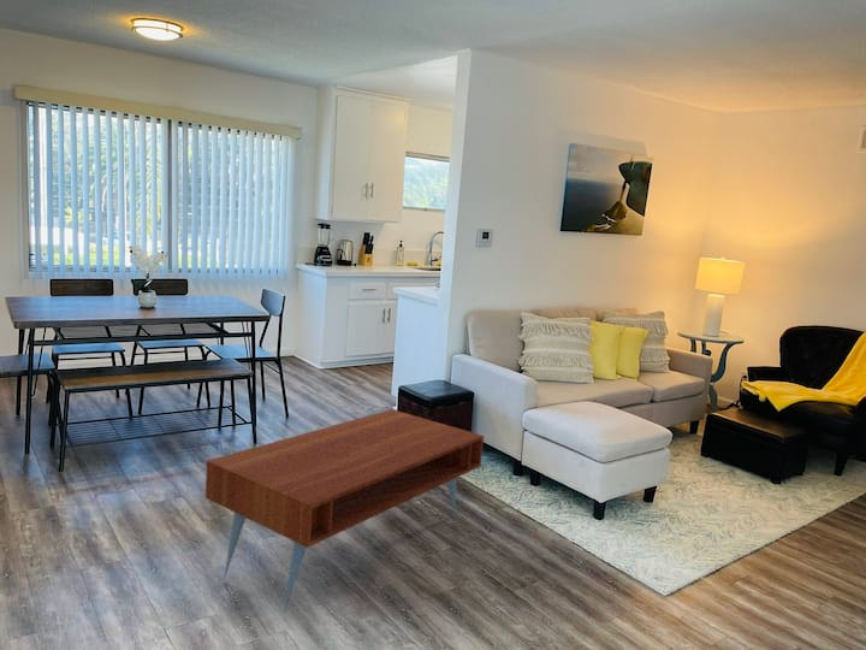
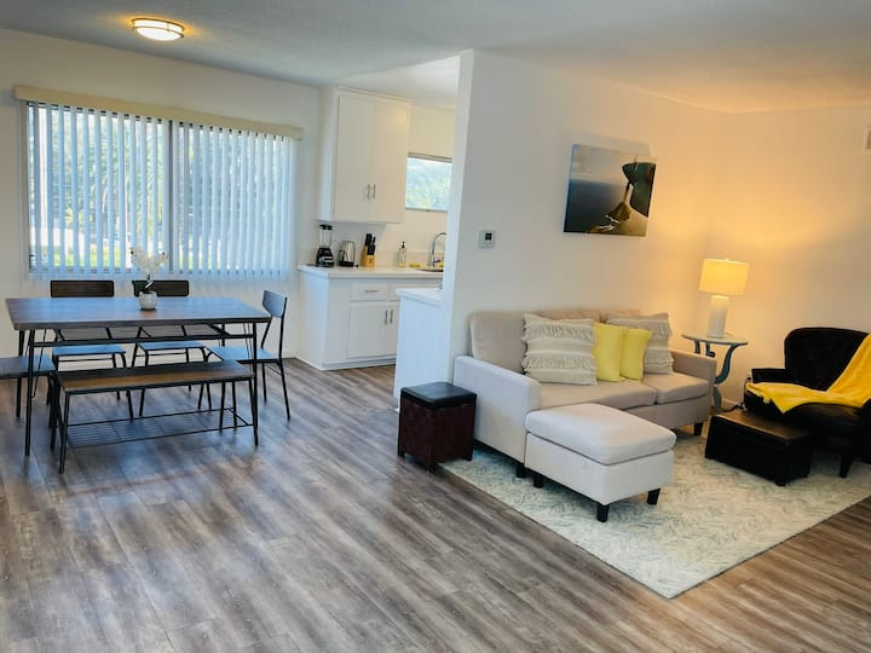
- coffee table [204,408,485,614]
